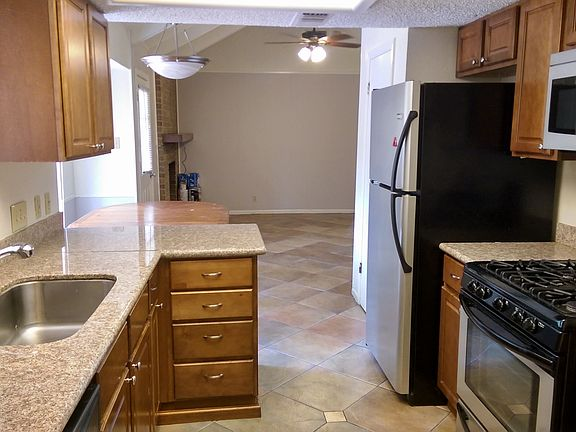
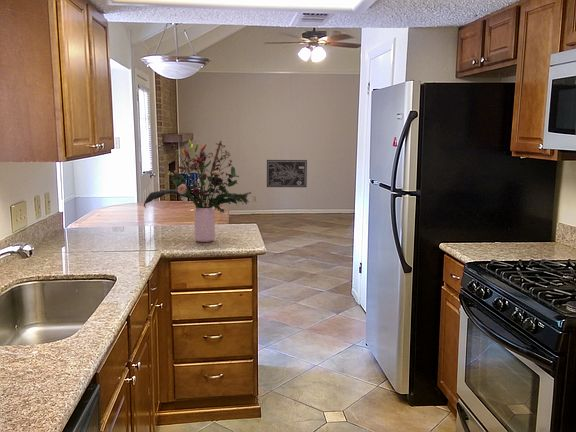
+ bouquet [143,137,252,243]
+ wall art [266,159,308,188]
